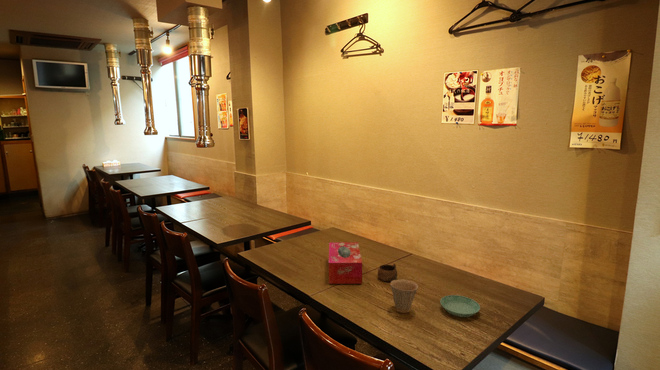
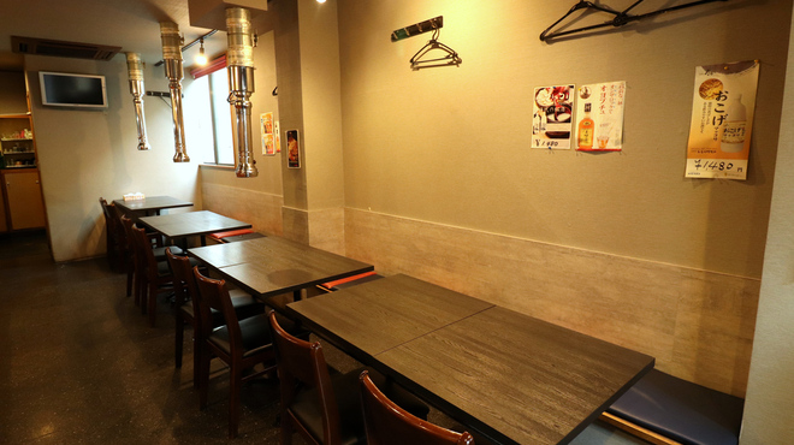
- cup [390,279,419,314]
- cup [377,263,398,282]
- tissue box [328,241,363,285]
- saucer [439,294,481,318]
